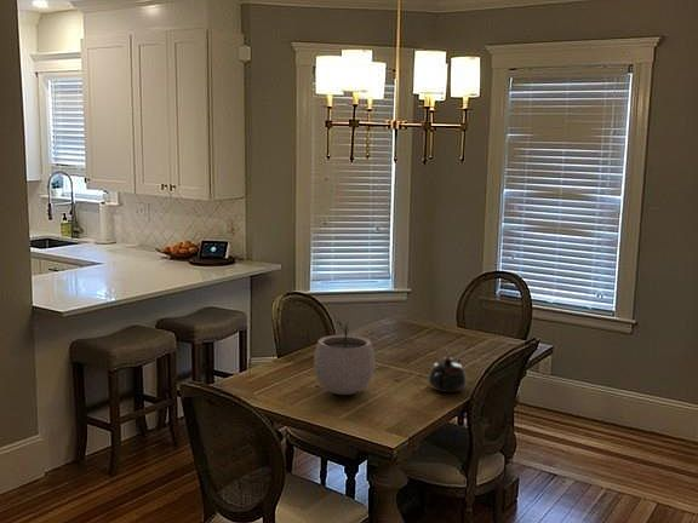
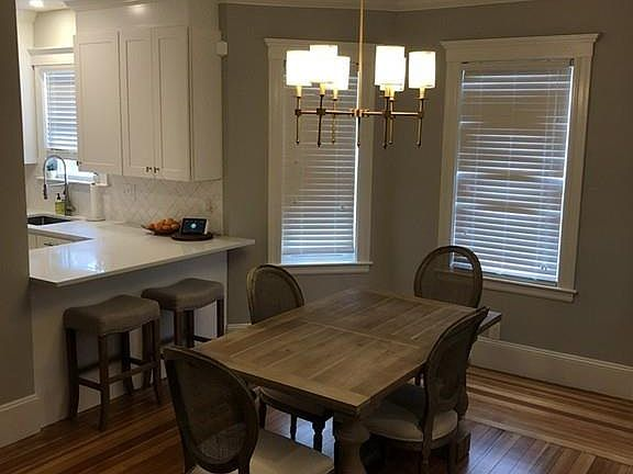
- teapot [427,356,468,393]
- plant pot [313,320,376,396]
